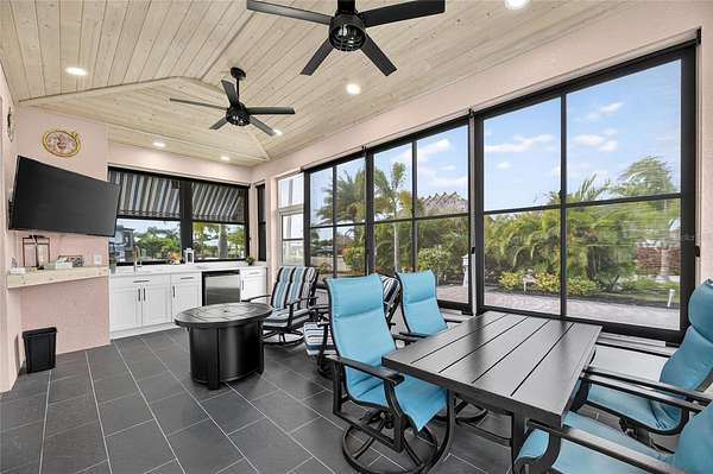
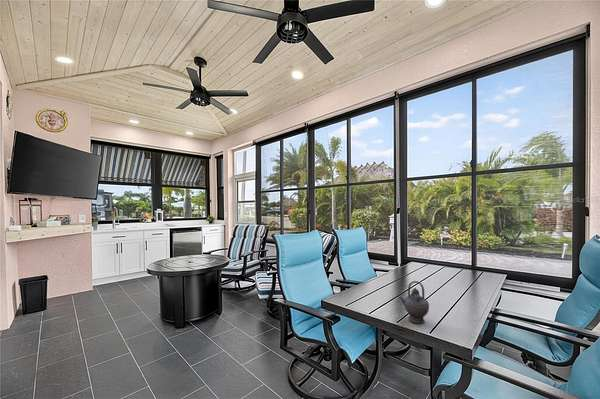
+ teapot [398,280,430,324]
